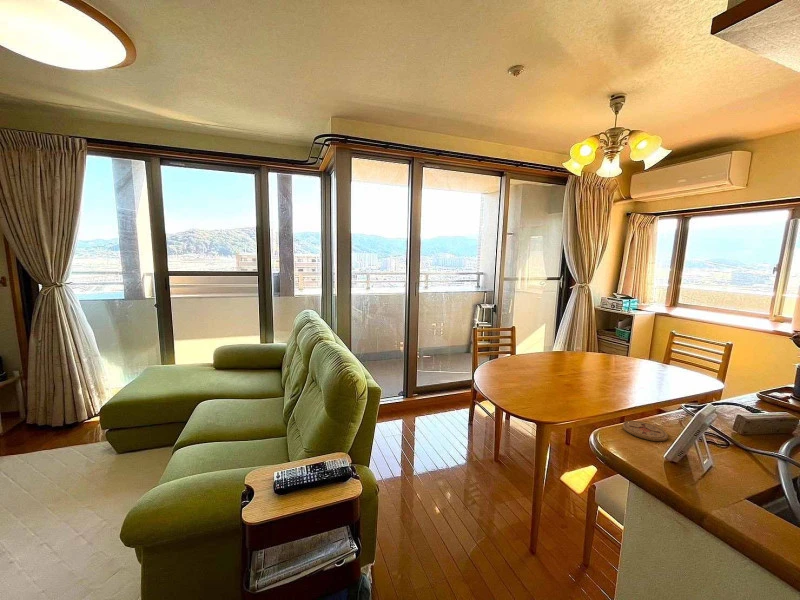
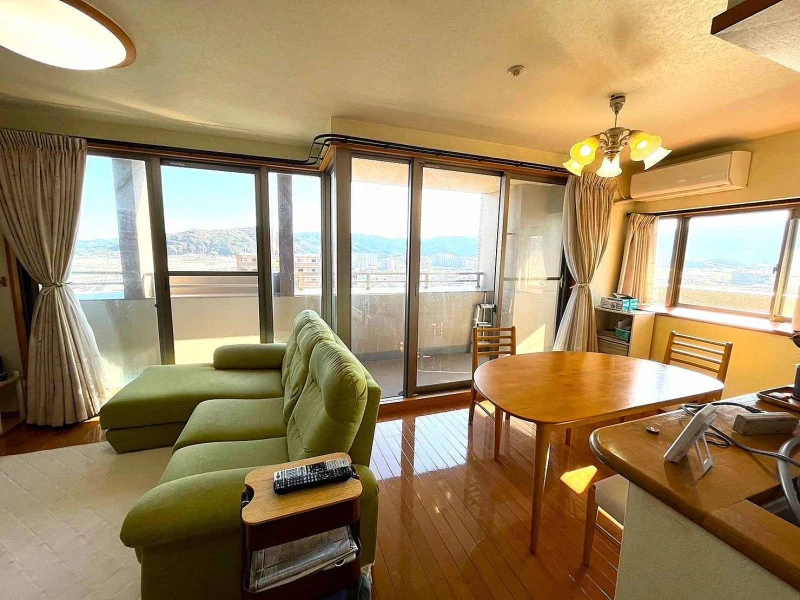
- coaster [622,420,669,442]
